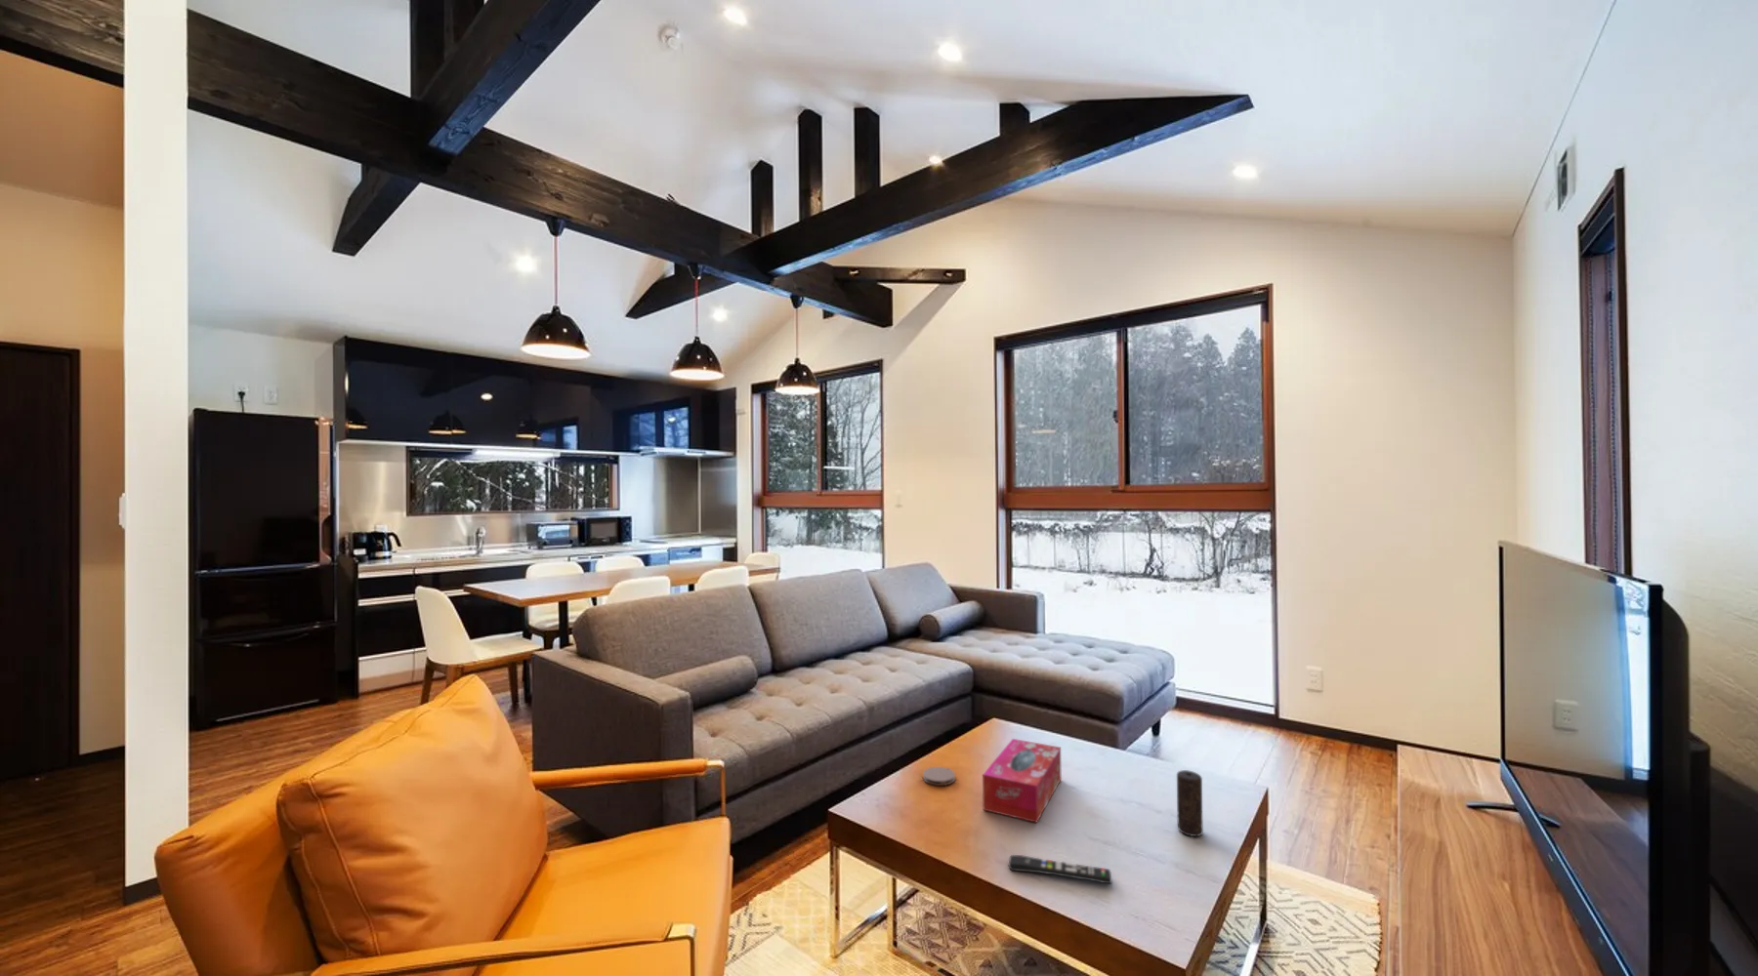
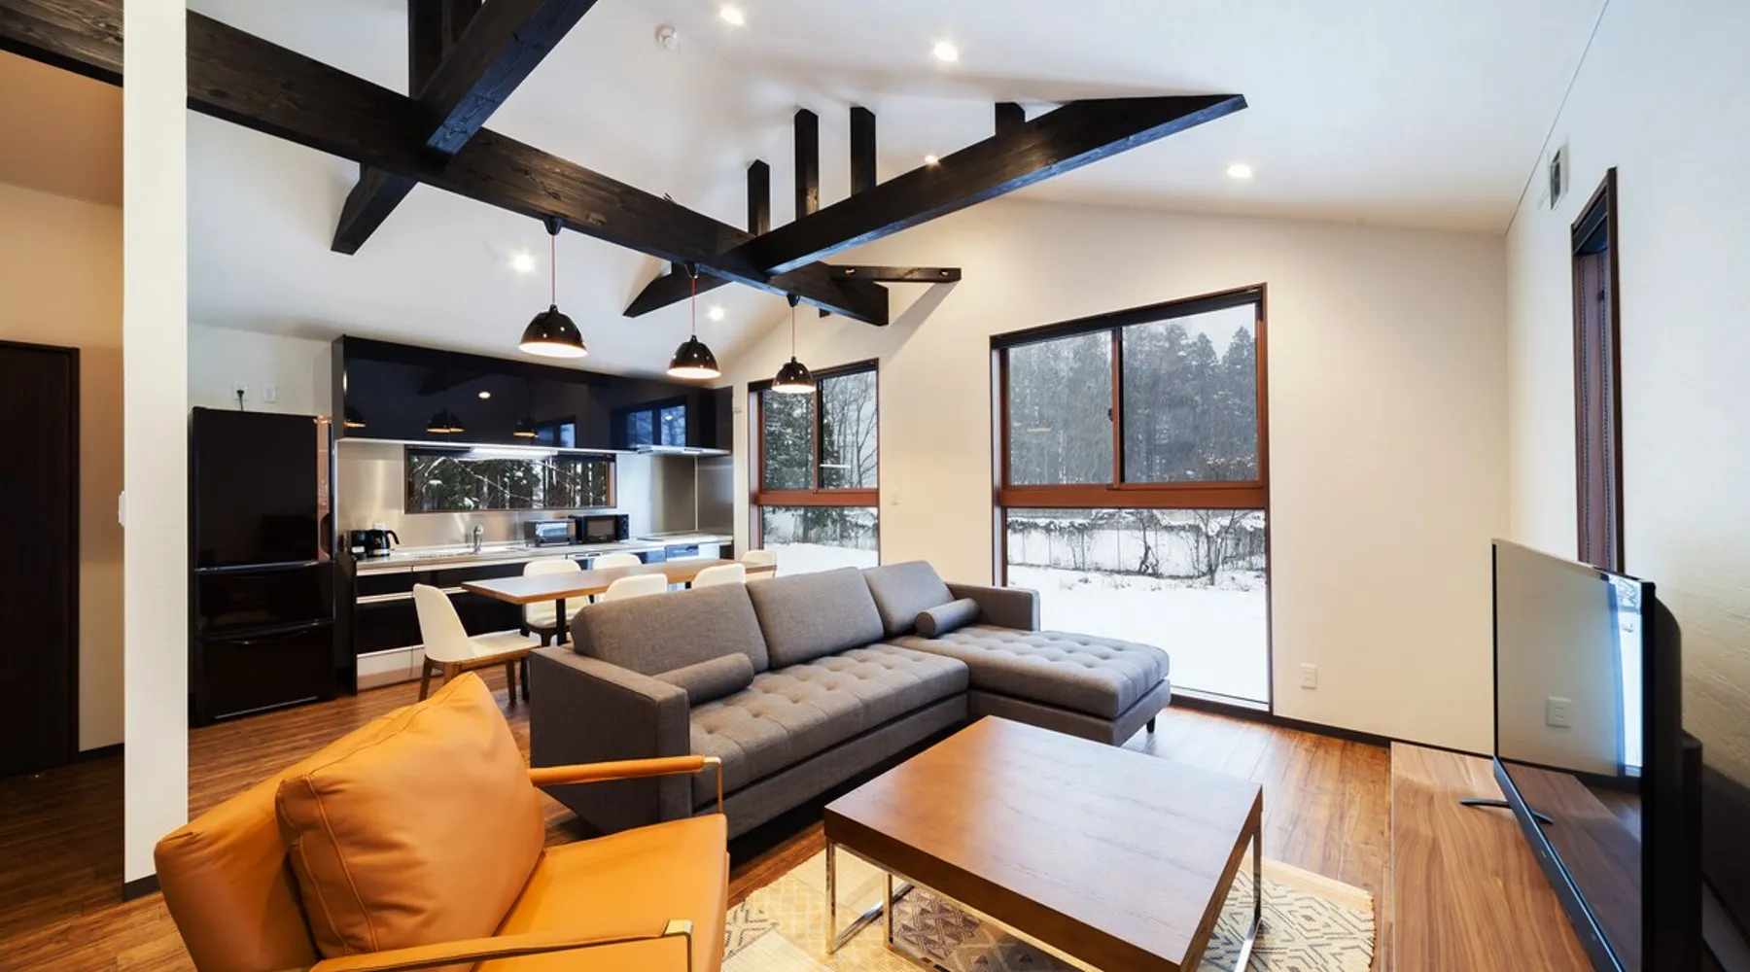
- remote control [1008,855,1112,885]
- tissue box [981,738,1063,823]
- coaster [922,766,956,786]
- candle [1176,769,1204,838]
